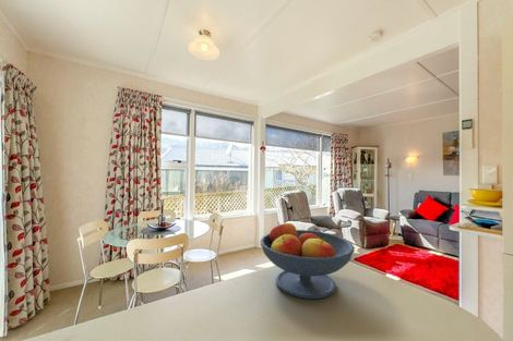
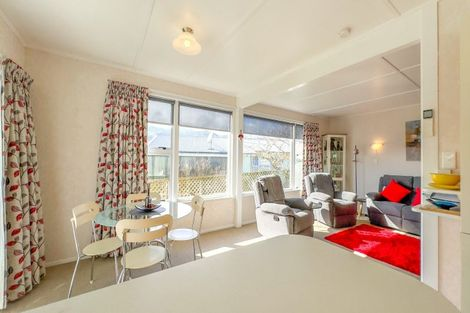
- fruit bowl [260,221,356,300]
